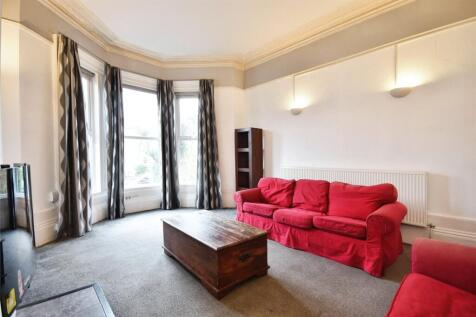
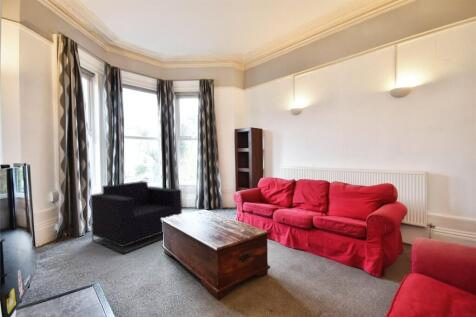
+ armchair [90,180,183,255]
